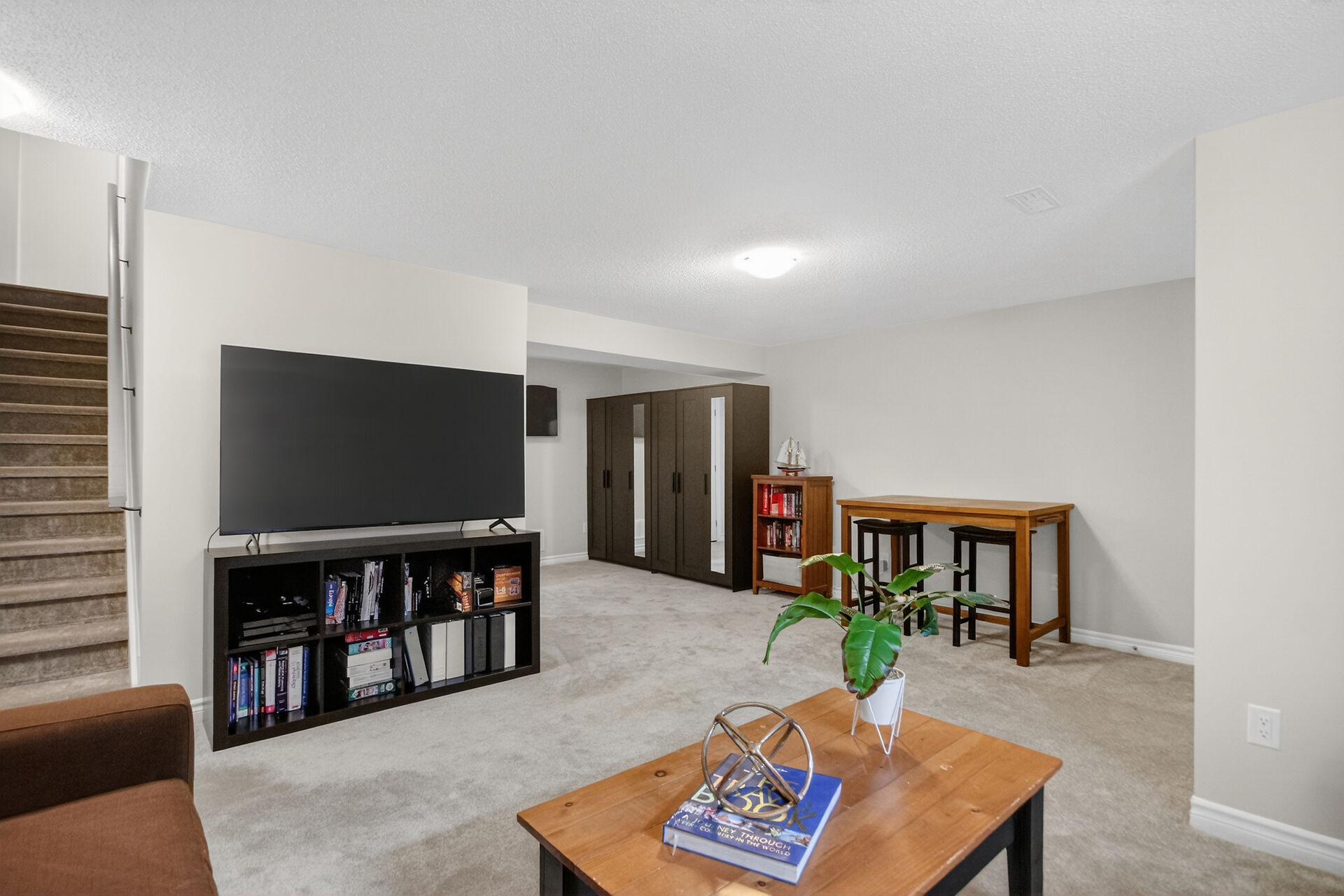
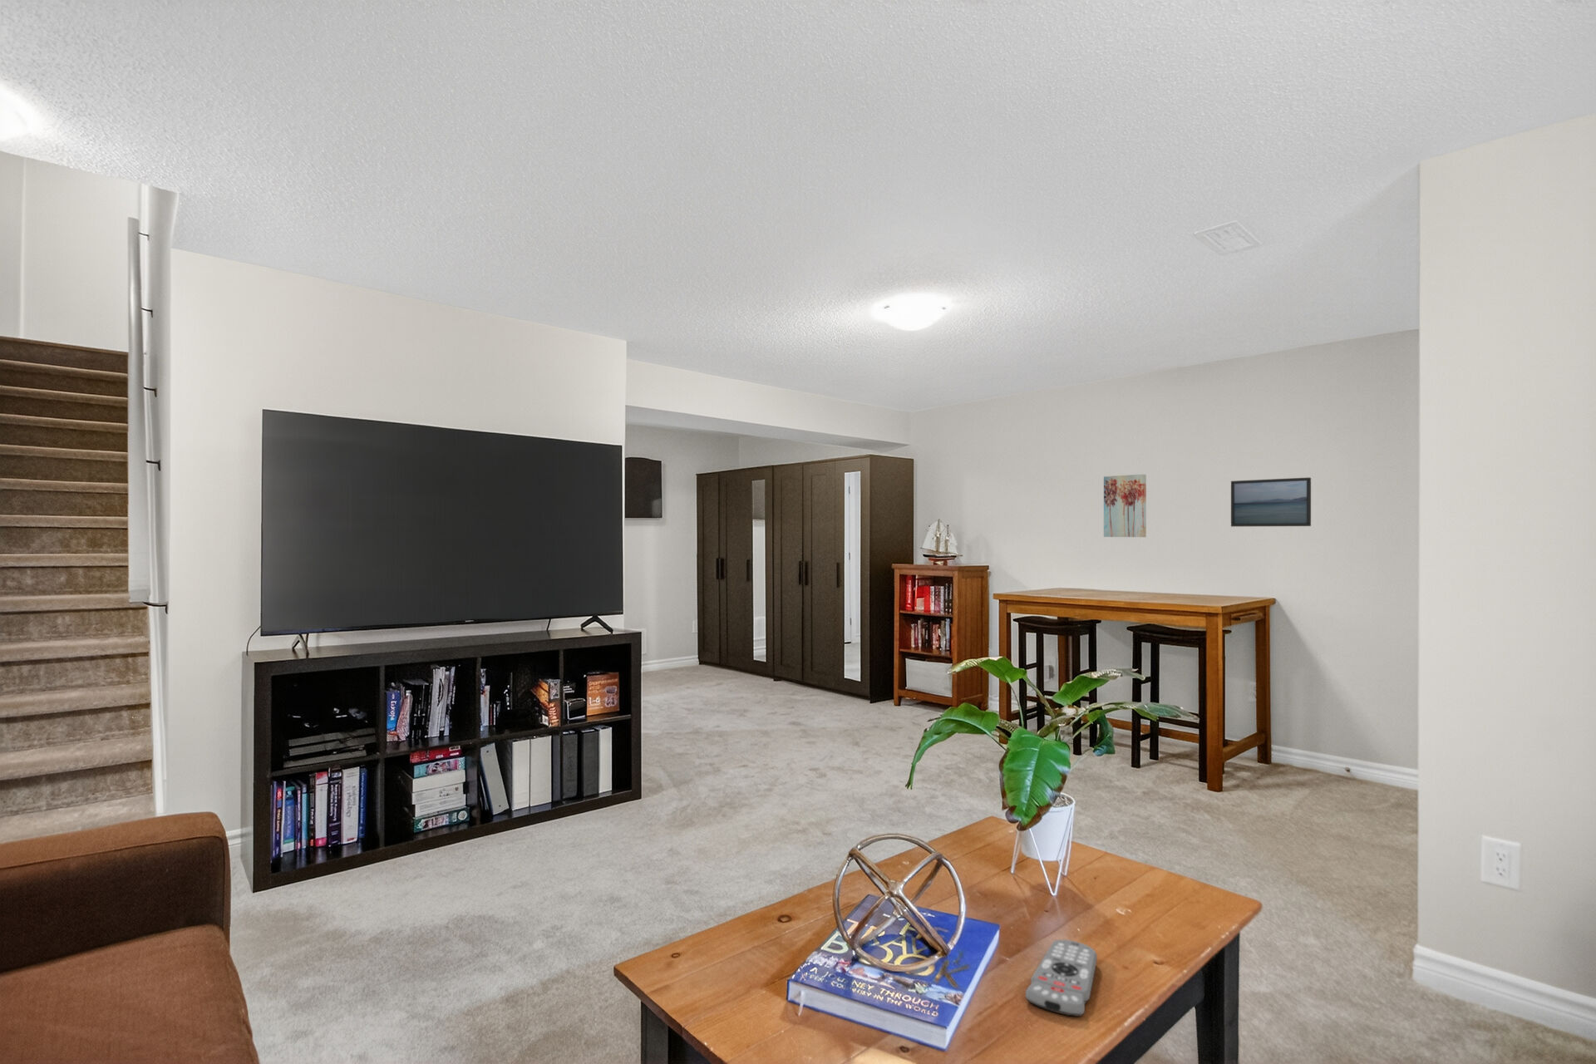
+ remote control [1025,938,1098,1018]
+ wall art [1103,474,1147,538]
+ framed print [1230,476,1312,527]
